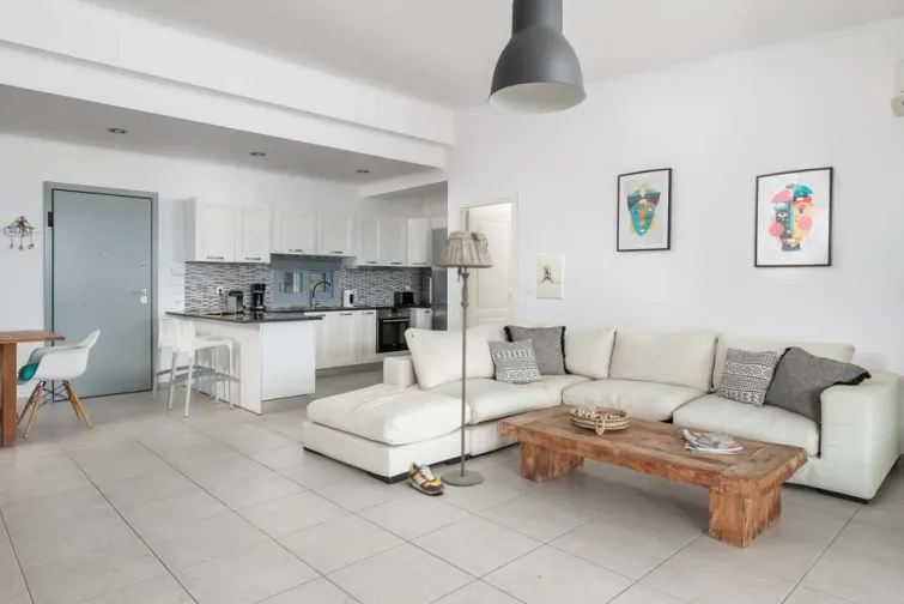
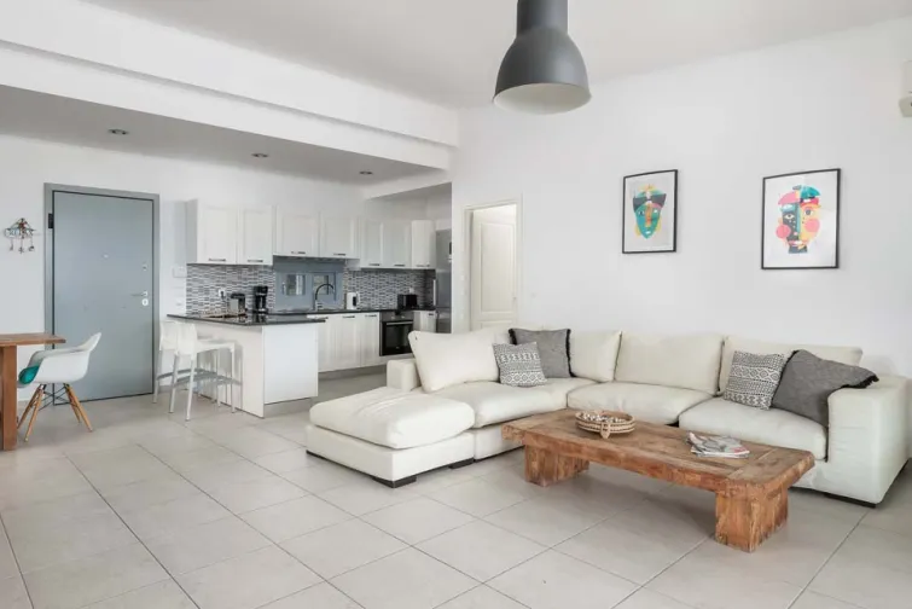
- floor lamp [436,230,495,488]
- shoe [407,460,445,495]
- wall sculpture [535,252,566,301]
